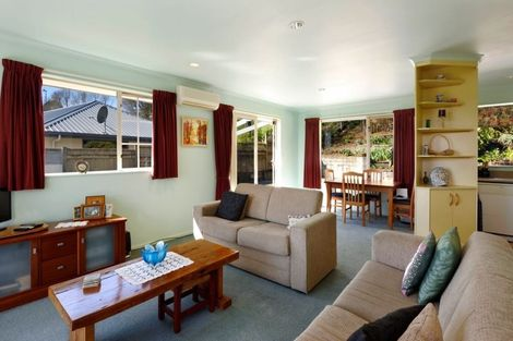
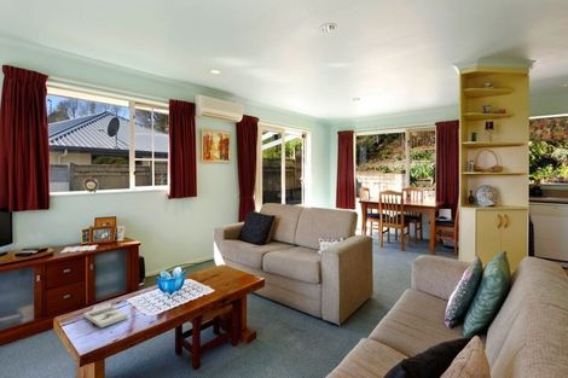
+ book [82,304,129,328]
